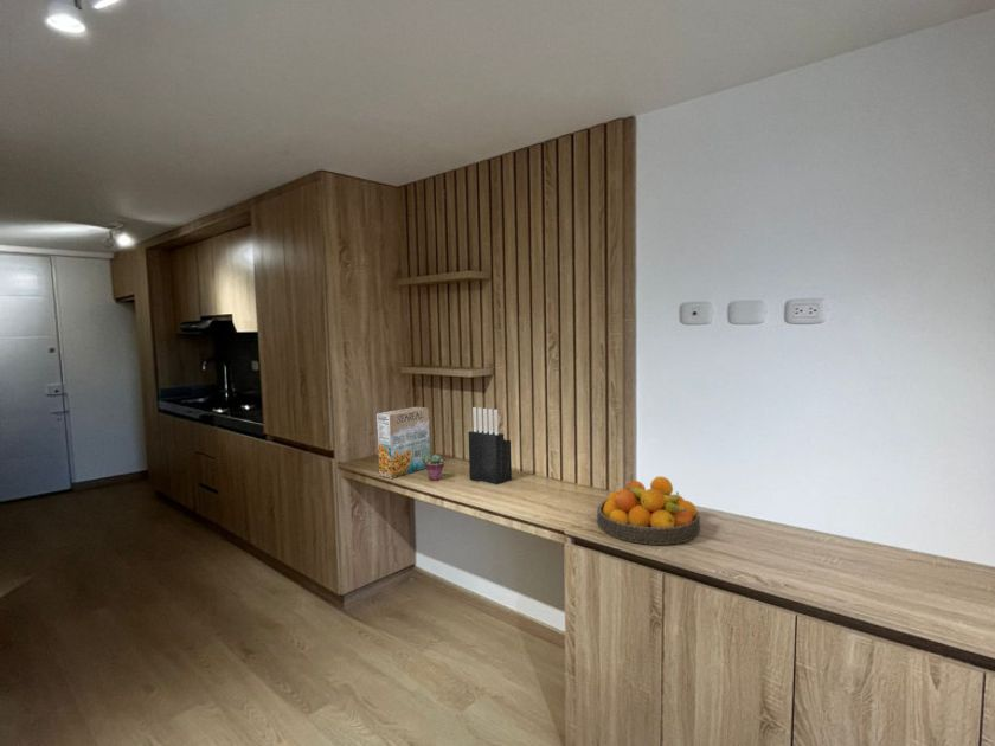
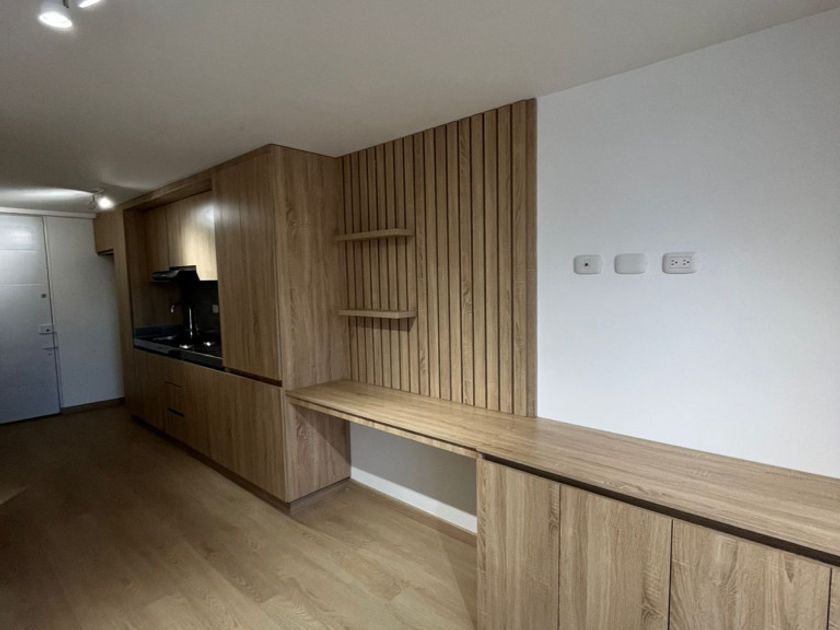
- potted succulent [425,454,445,482]
- knife block [468,406,513,485]
- fruit bowl [596,475,701,546]
- cereal box [375,406,431,480]
